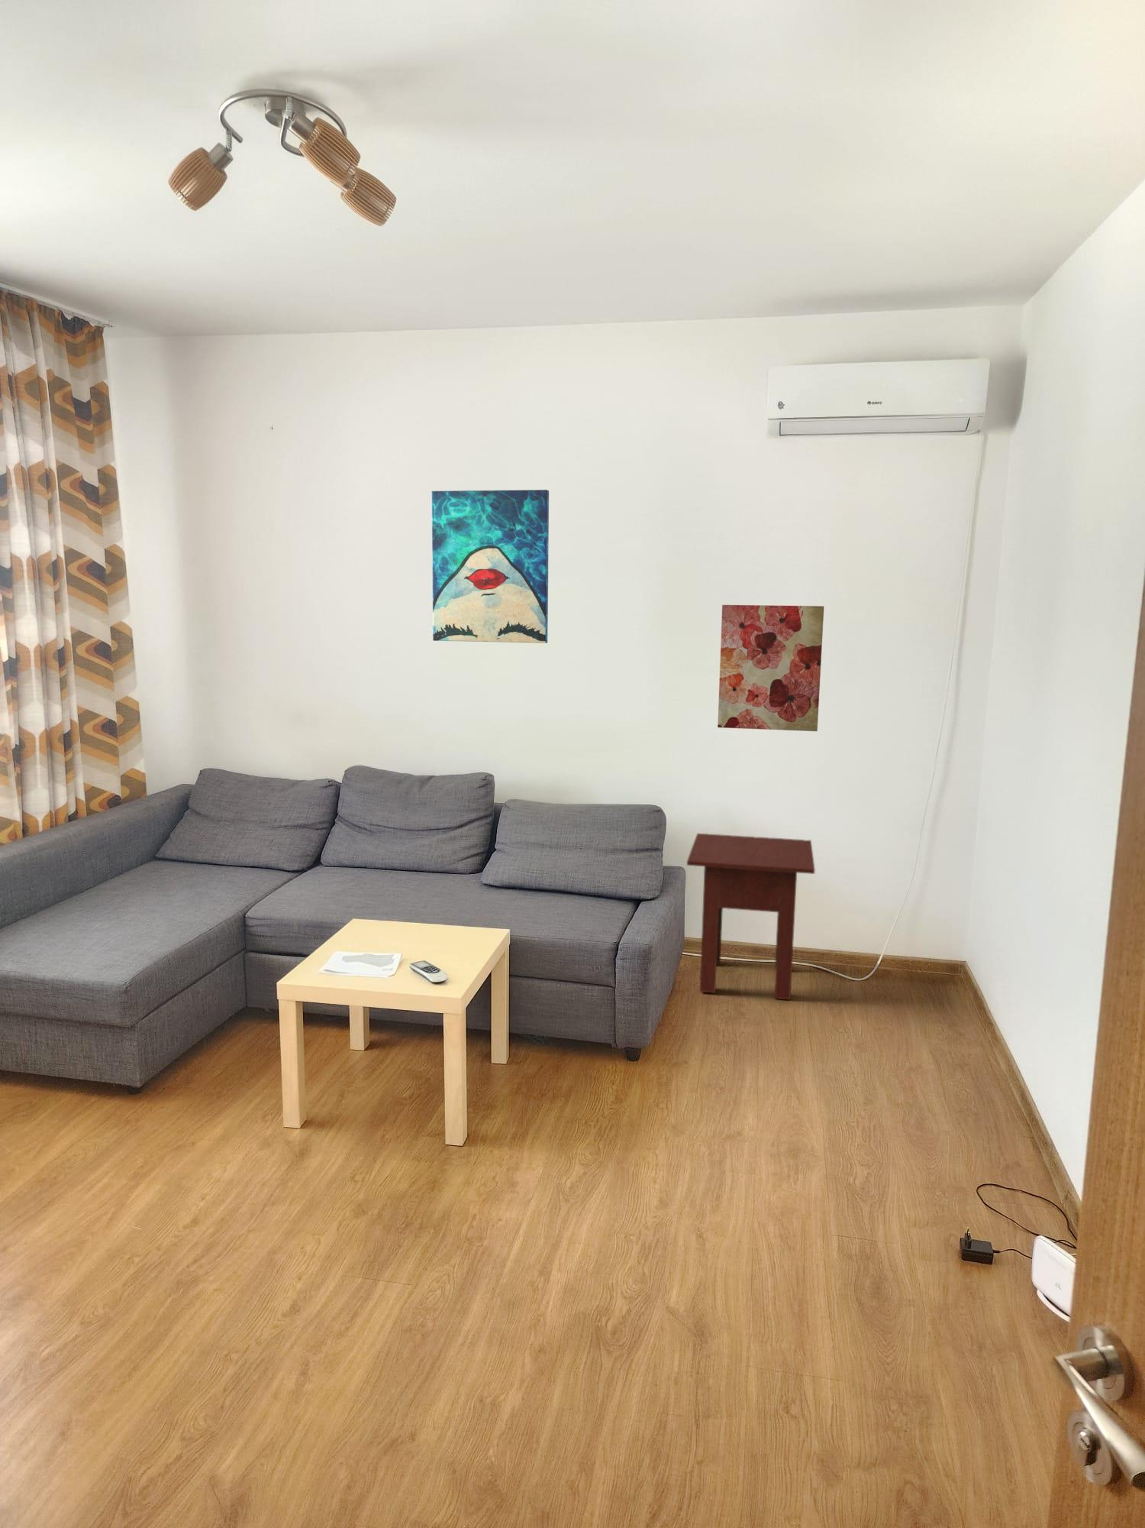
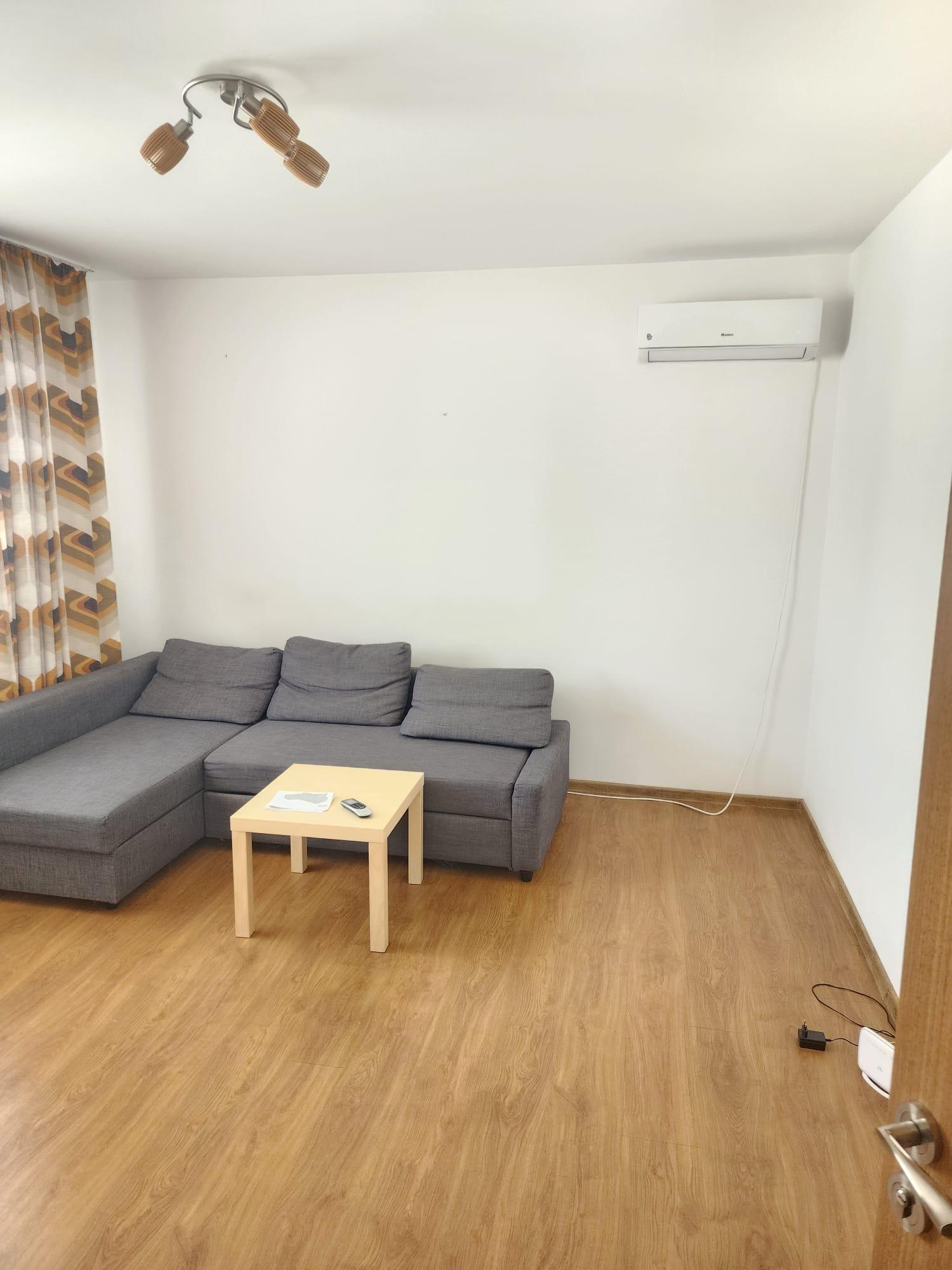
- wall art [432,488,550,644]
- side table [687,833,815,1001]
- wall art [717,604,824,732]
